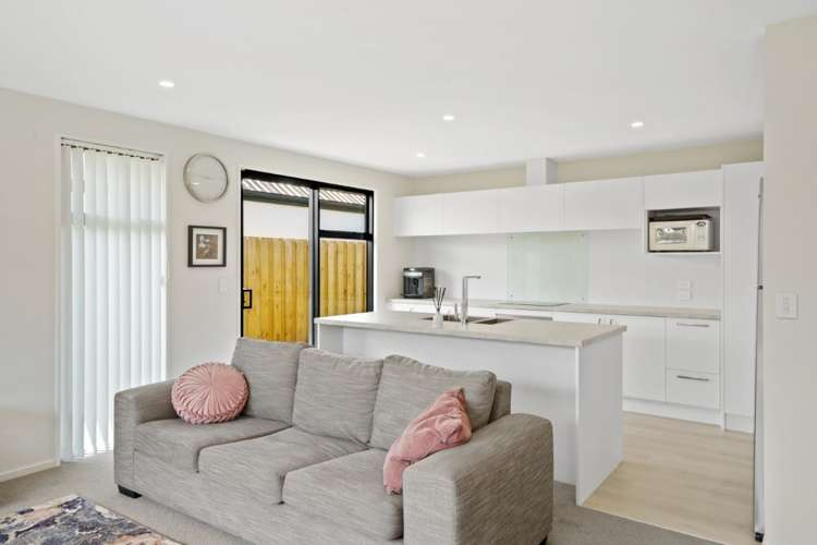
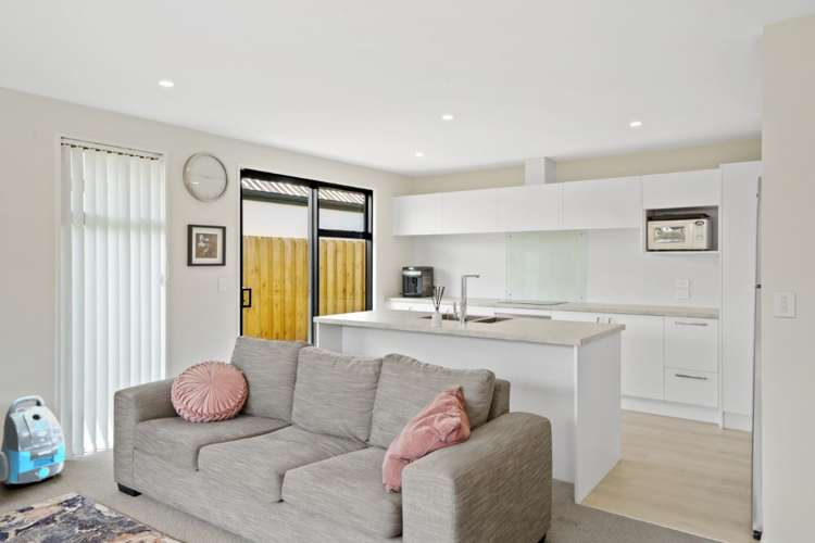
+ vacuum cleaner [0,394,66,485]
